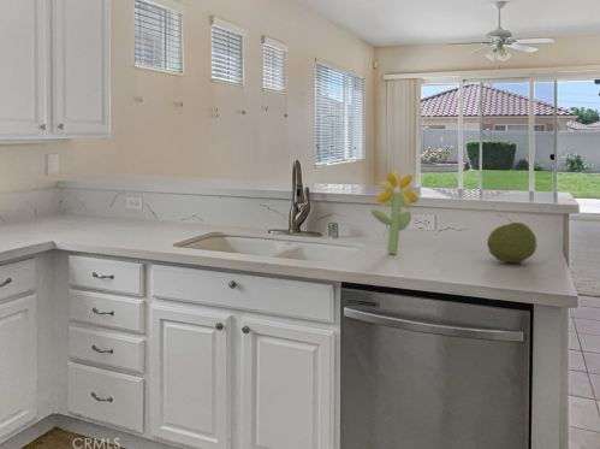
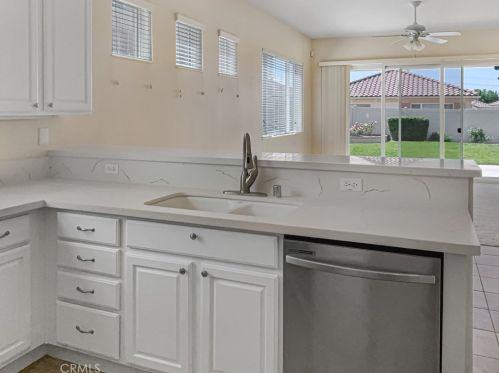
- flower [369,169,420,254]
- fruit [486,221,537,264]
